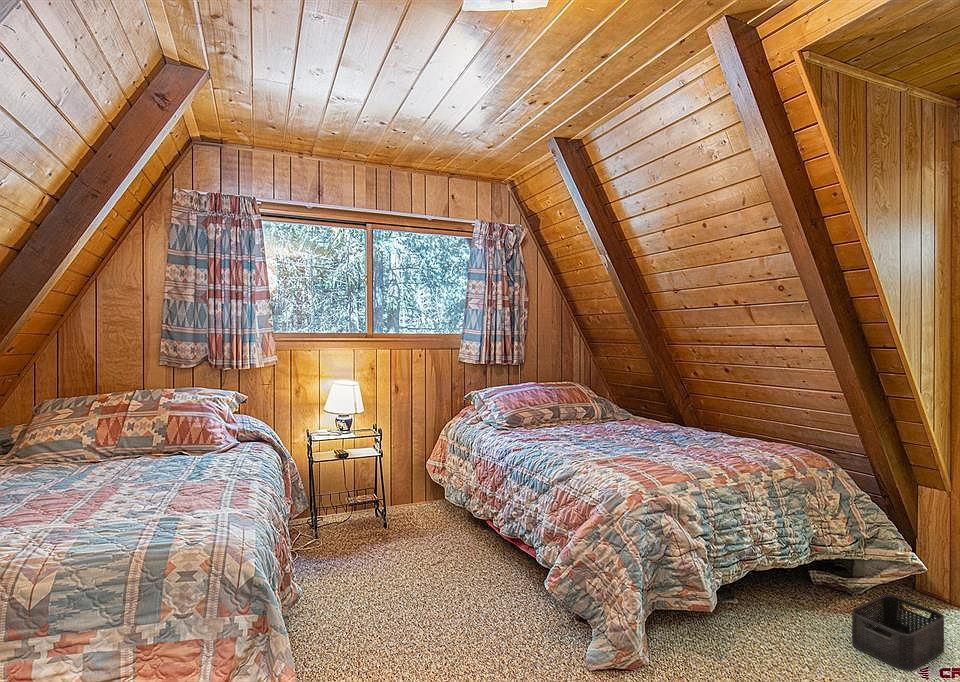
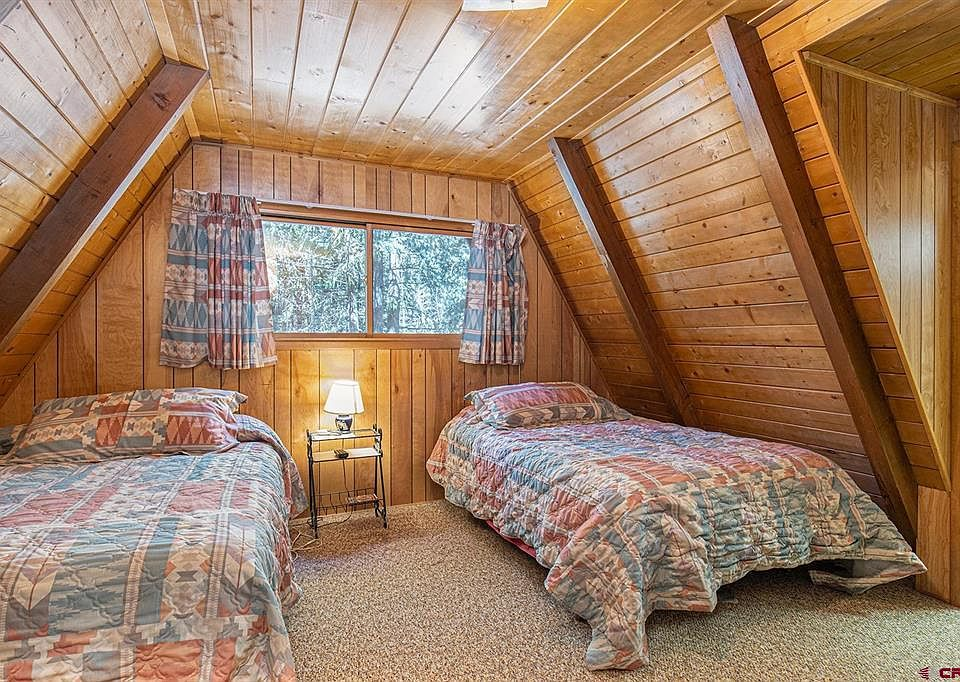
- storage bin [851,593,945,672]
